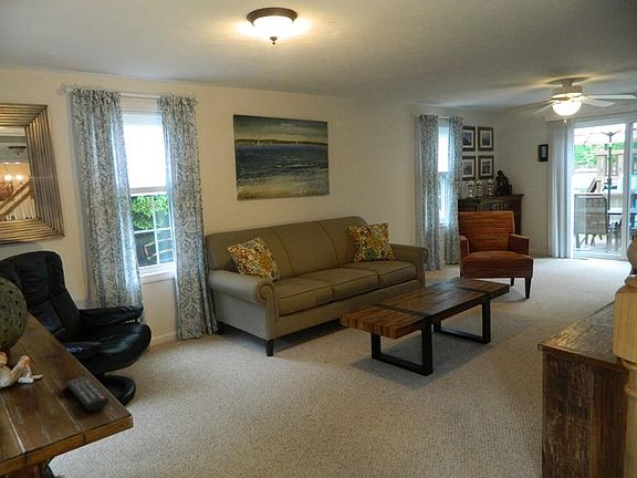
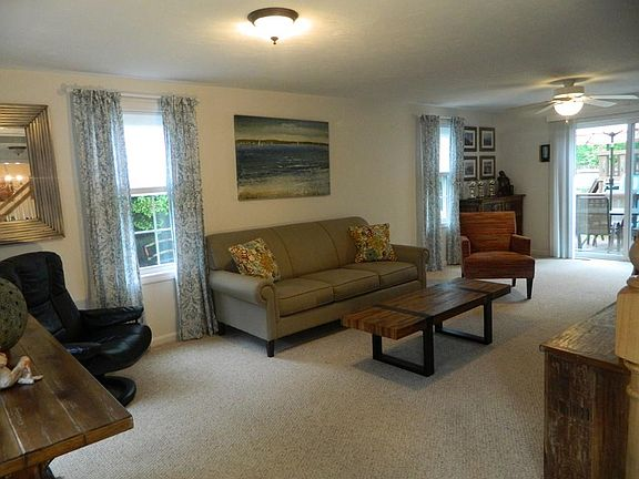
- remote control [65,376,109,412]
